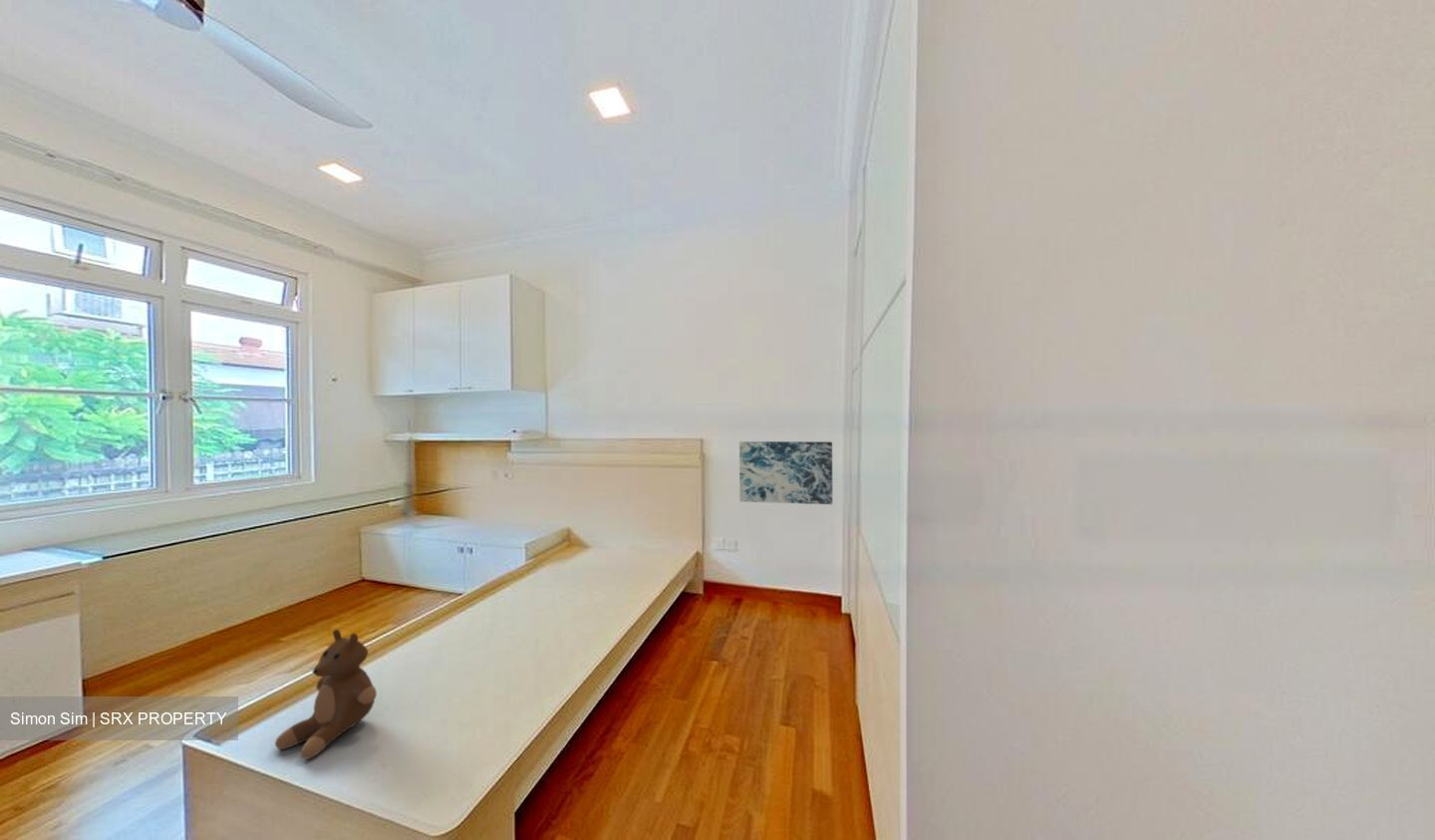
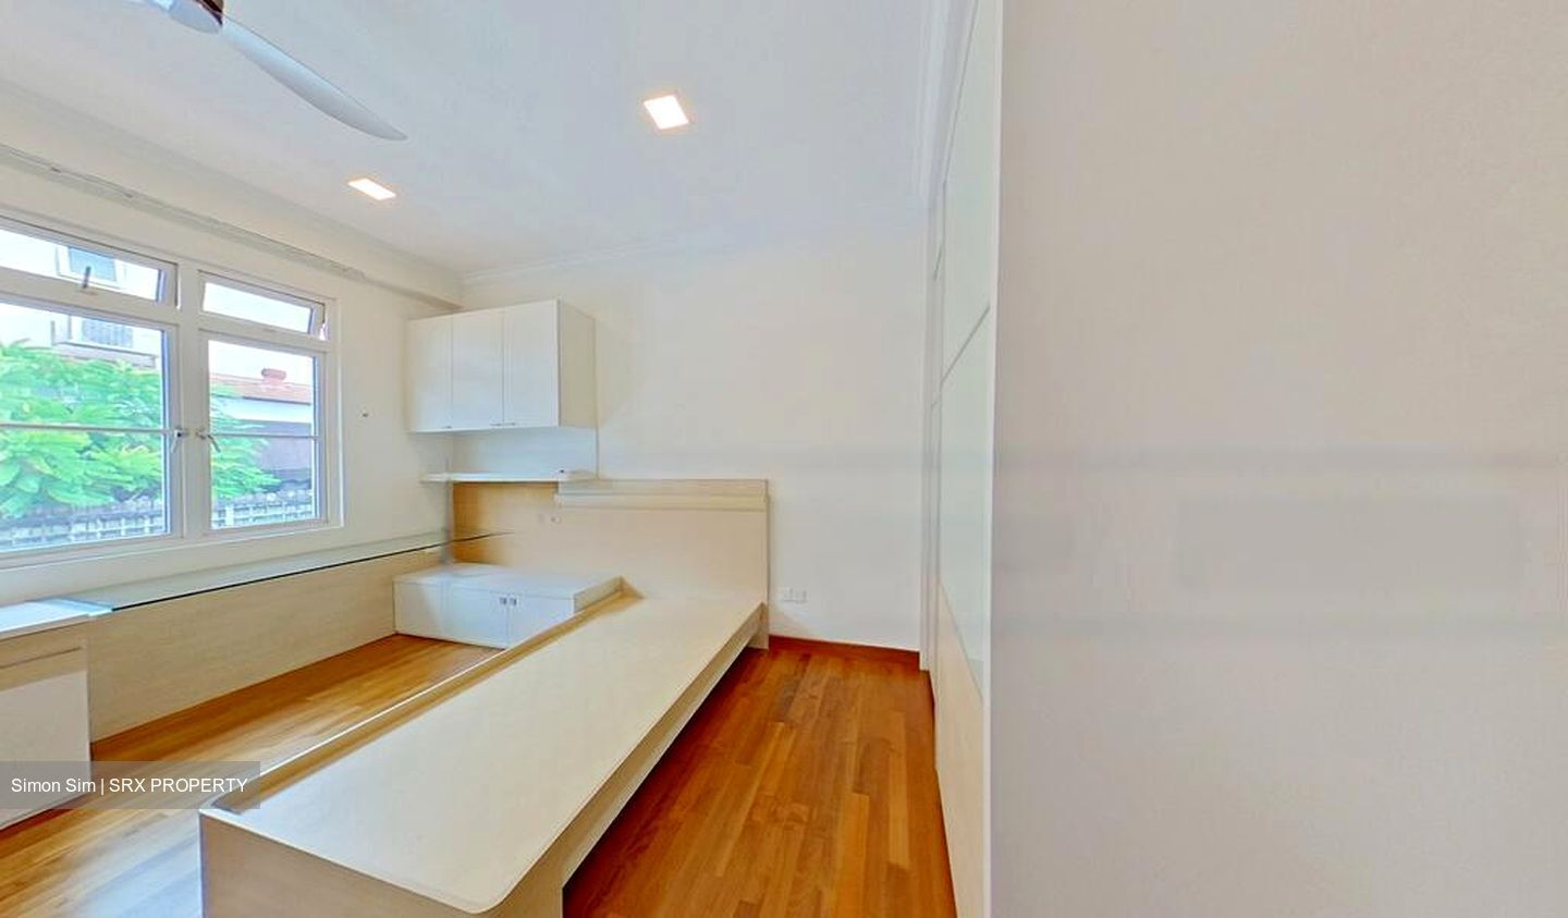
- wall art [738,440,833,505]
- teddy bear [274,628,378,760]
